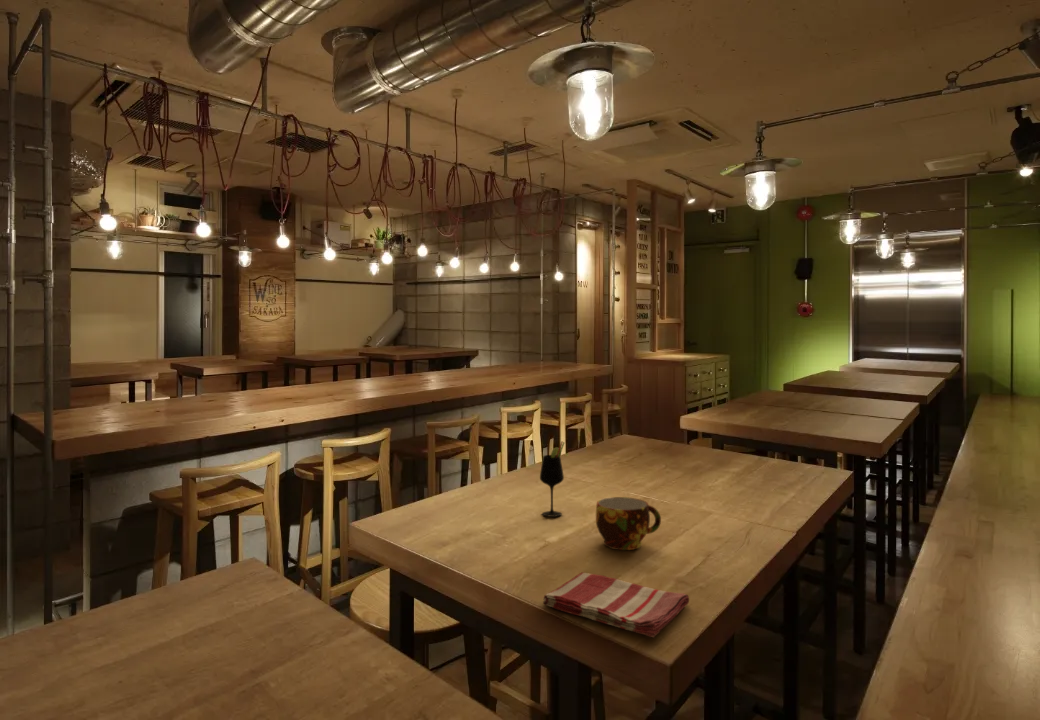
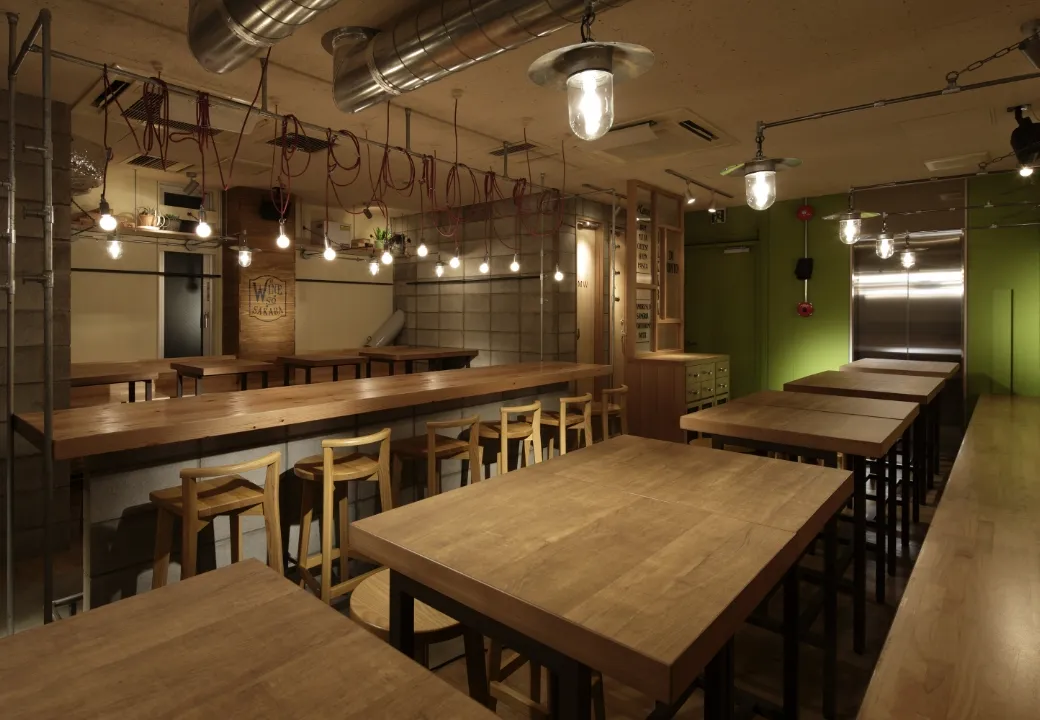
- wine glass [539,440,566,518]
- cup [595,496,662,551]
- dish towel [542,571,690,638]
